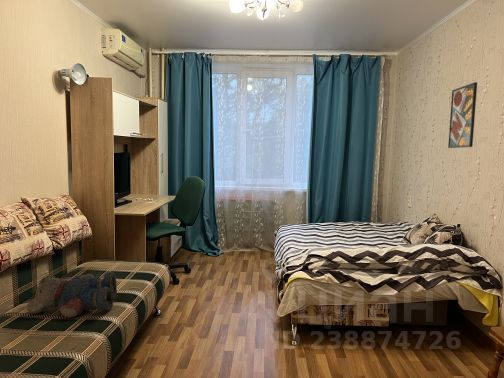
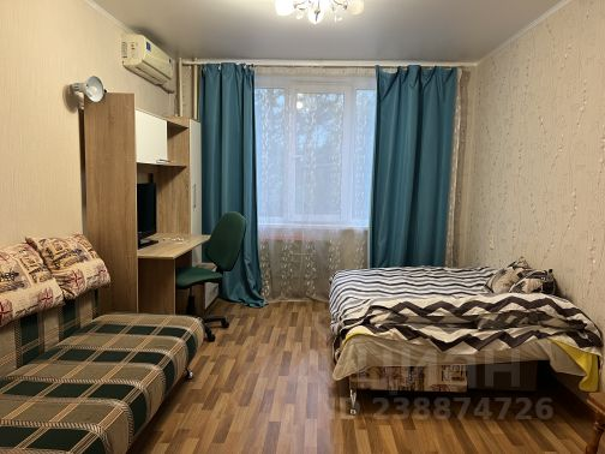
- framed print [447,81,478,149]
- teddy bear [25,271,118,319]
